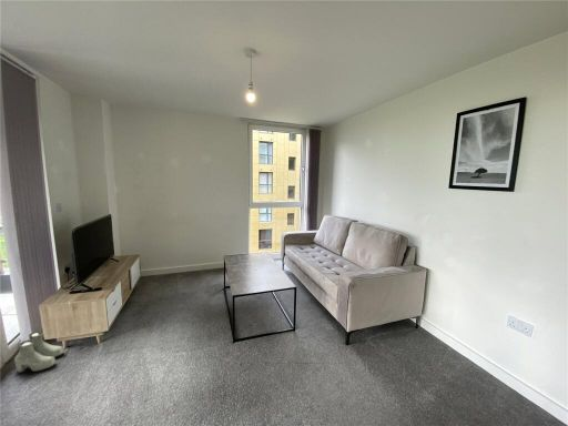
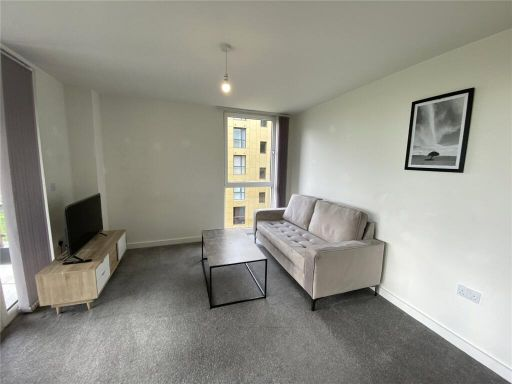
- boots [13,331,64,374]
